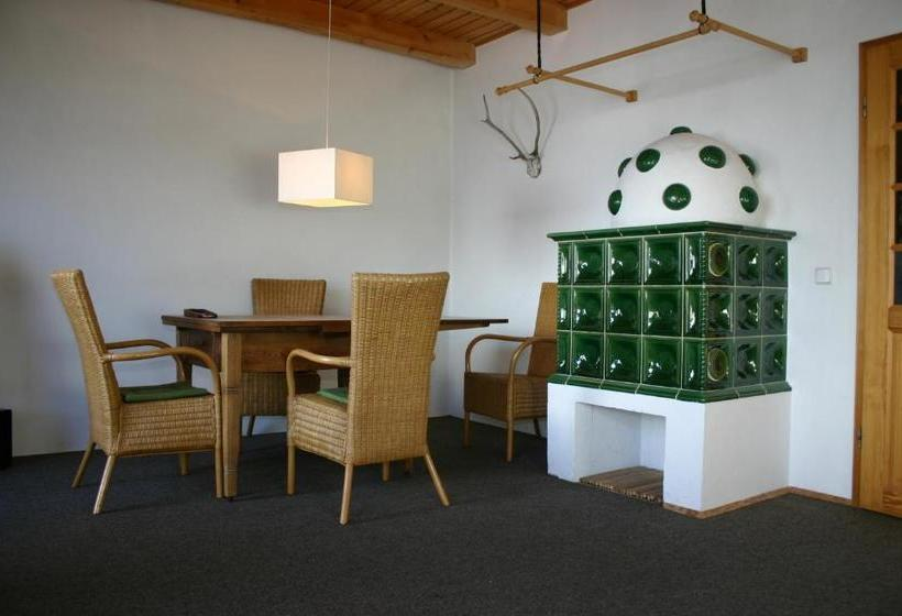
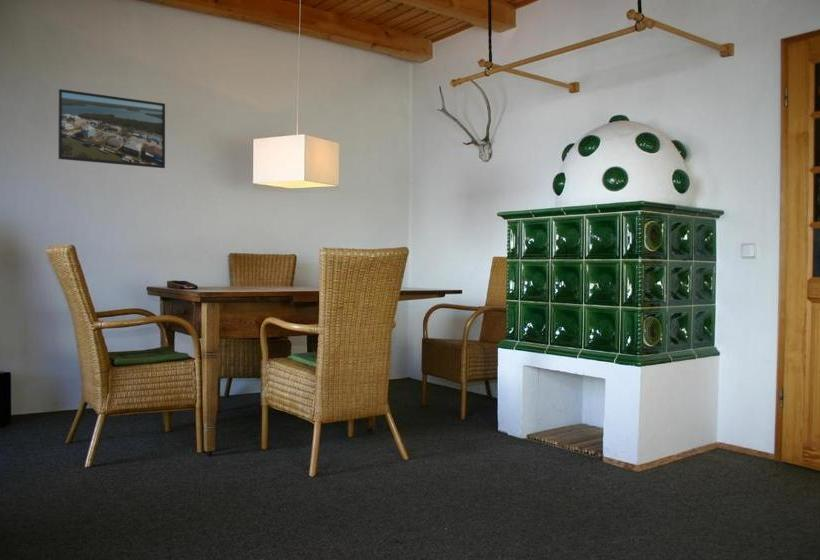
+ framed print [57,88,166,169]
